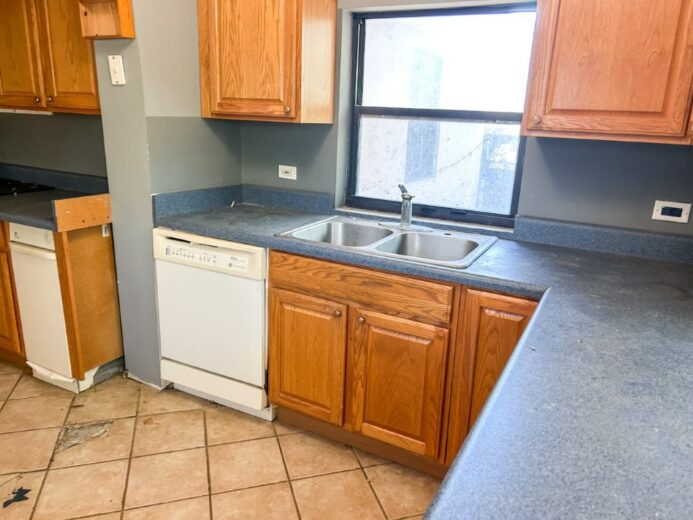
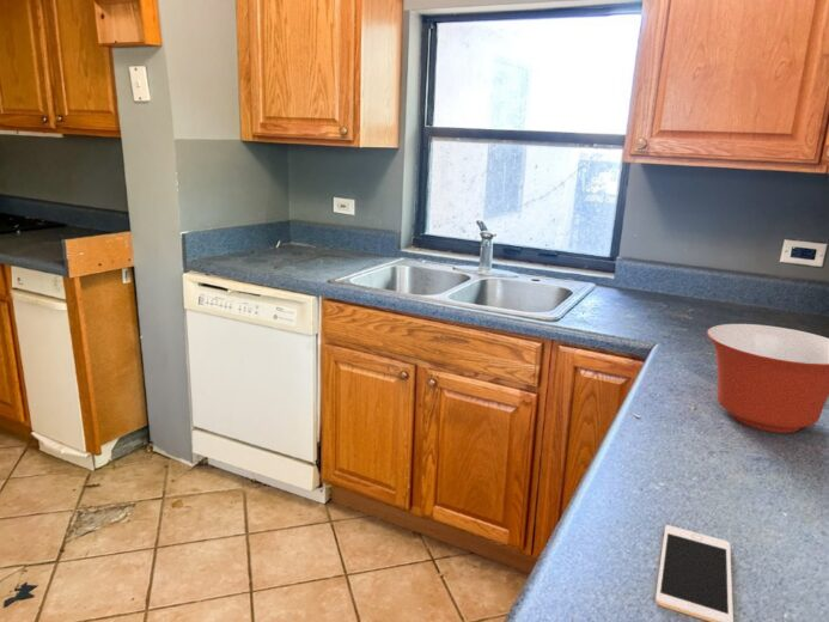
+ cell phone [654,524,734,622]
+ mixing bowl [706,323,829,434]
